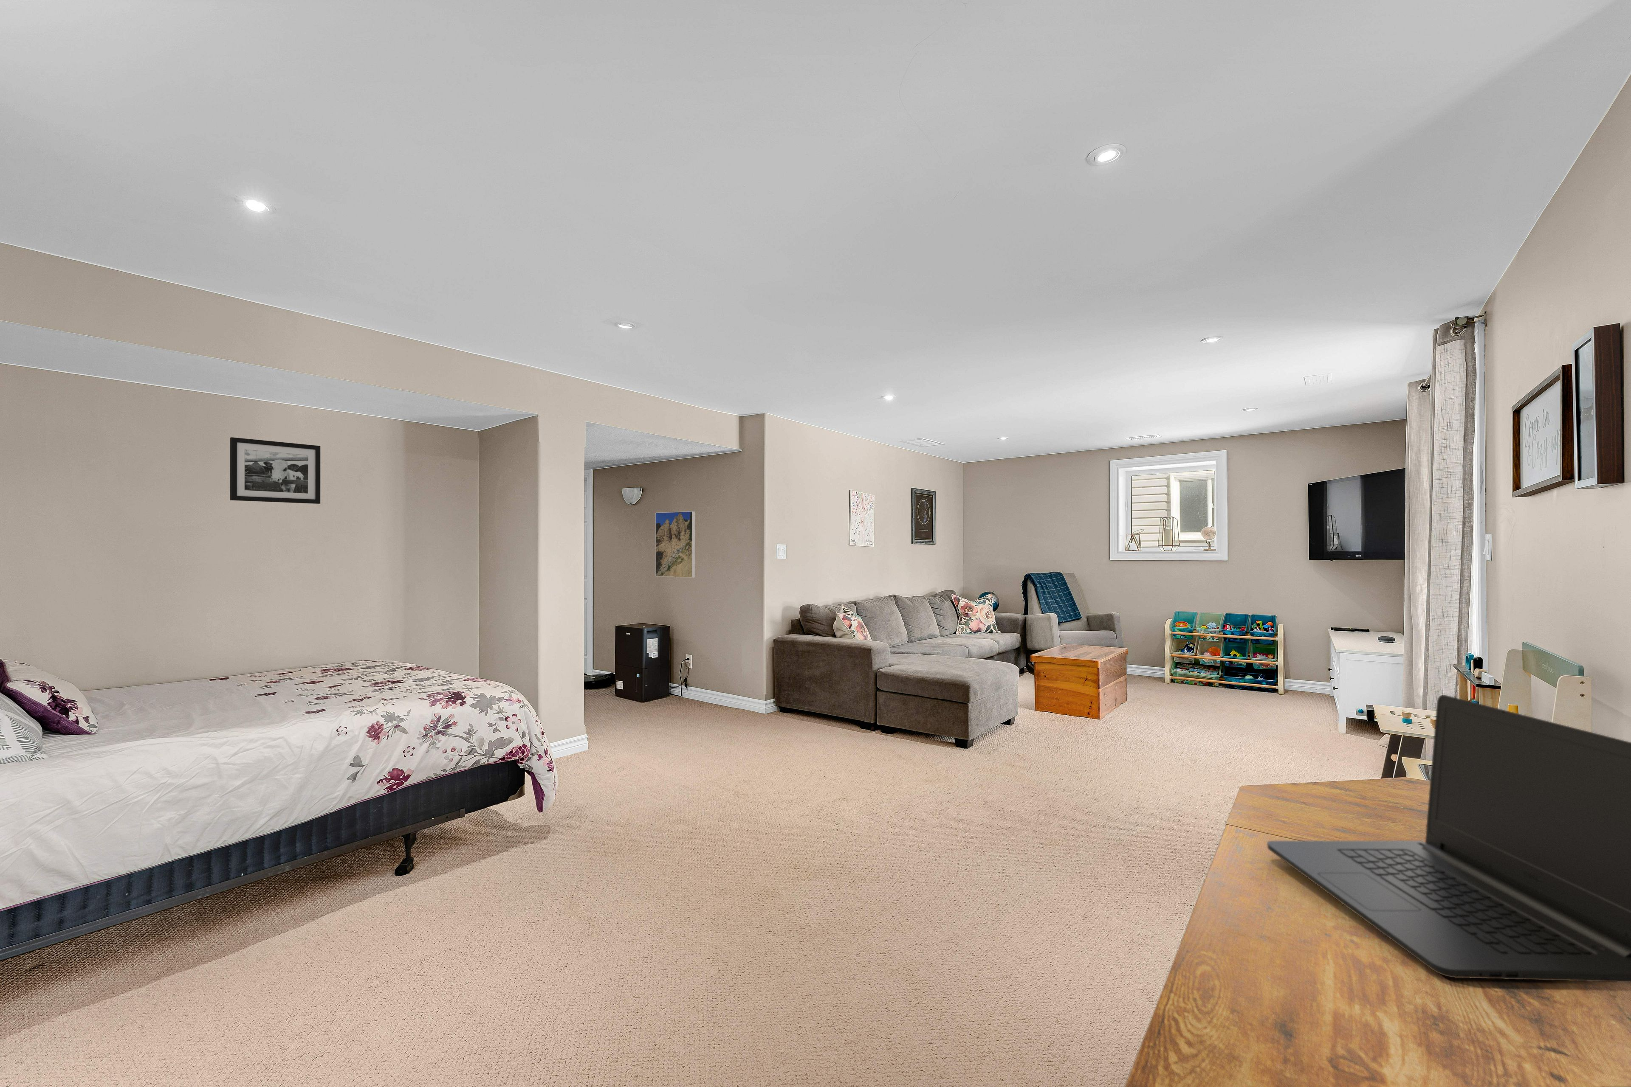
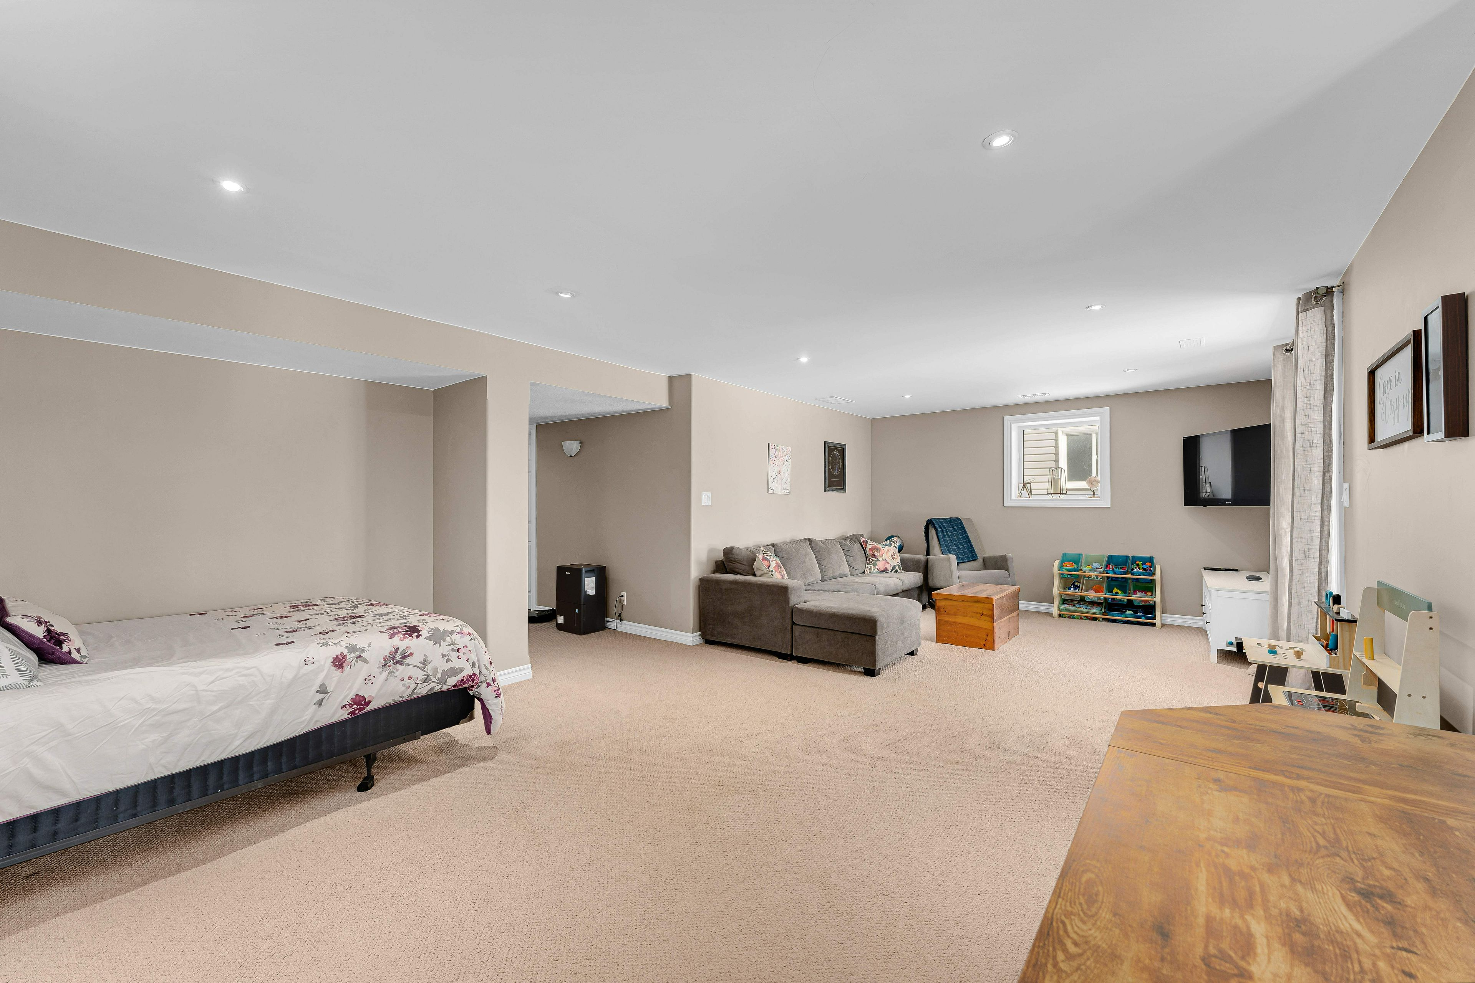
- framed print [655,511,695,579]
- laptop [1267,694,1631,983]
- picture frame [229,437,320,505]
